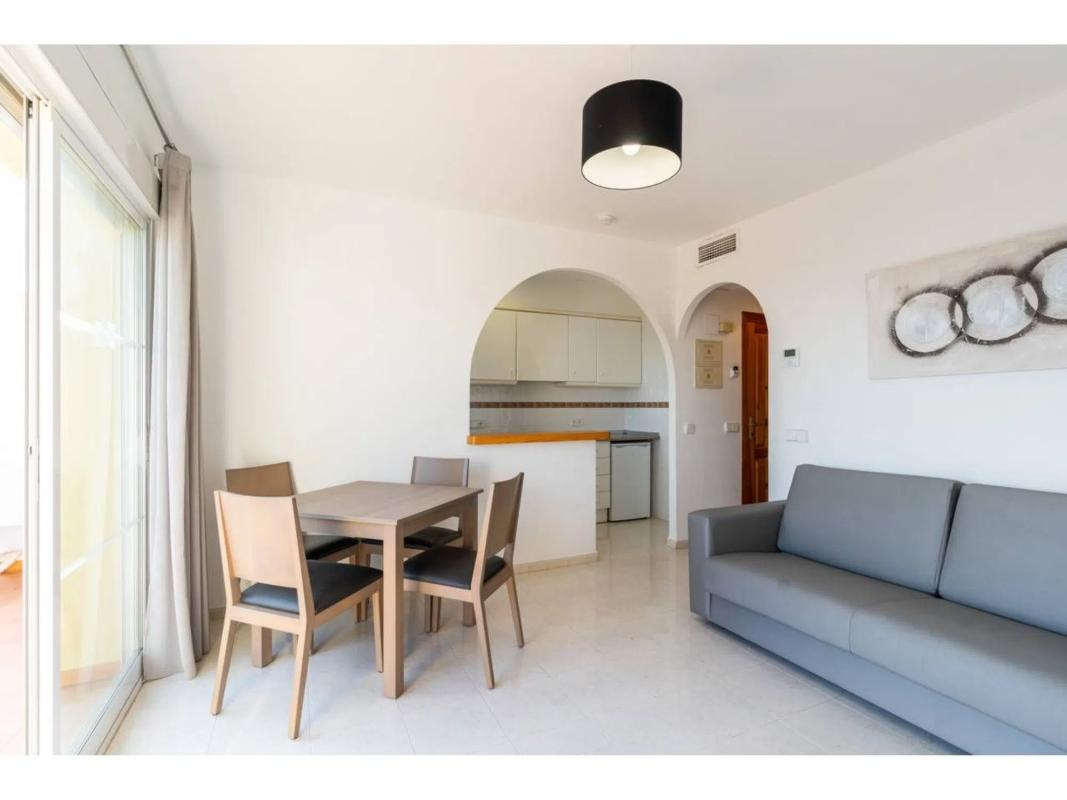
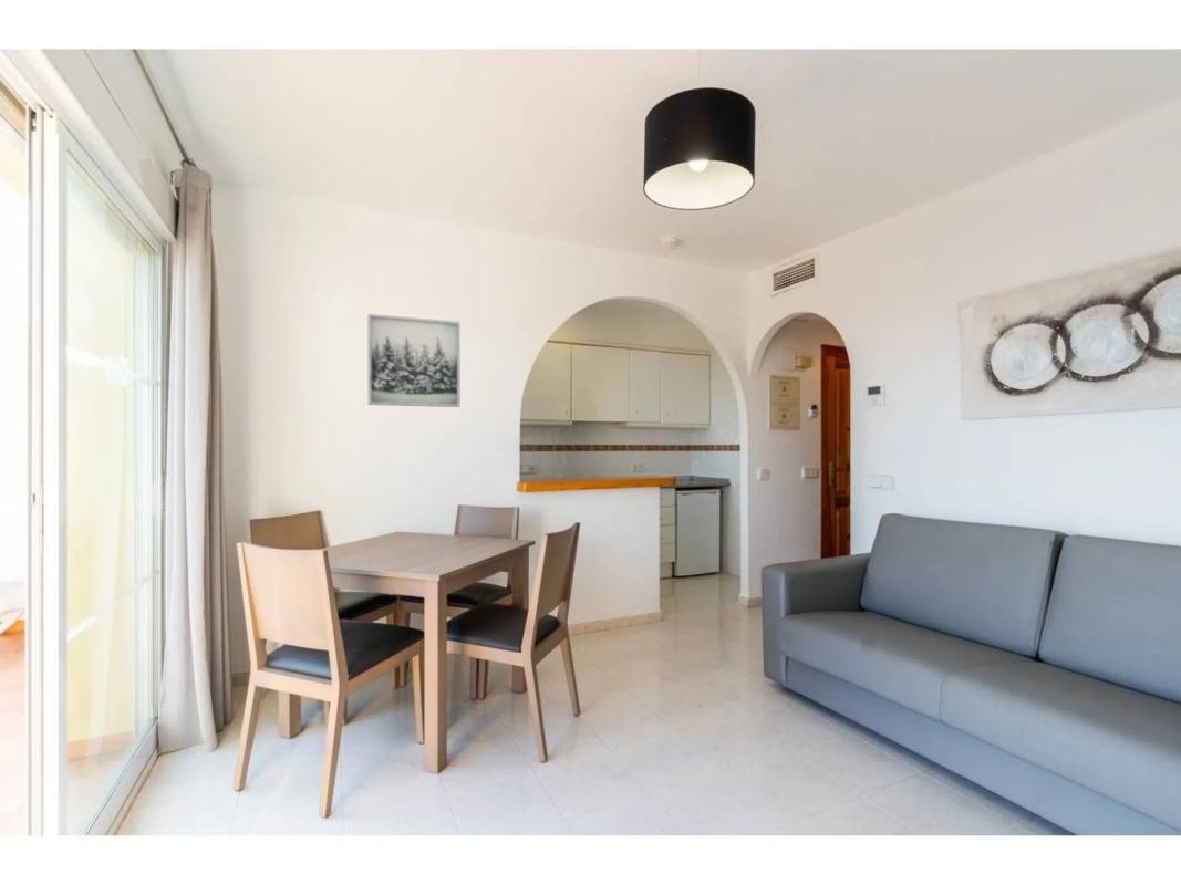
+ wall art [367,313,460,408]
